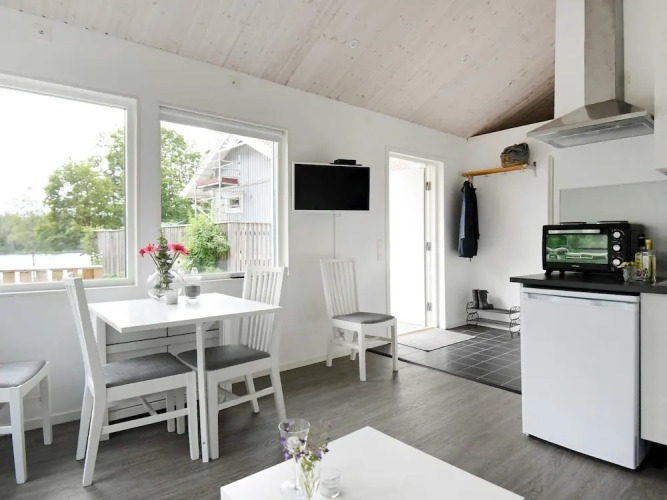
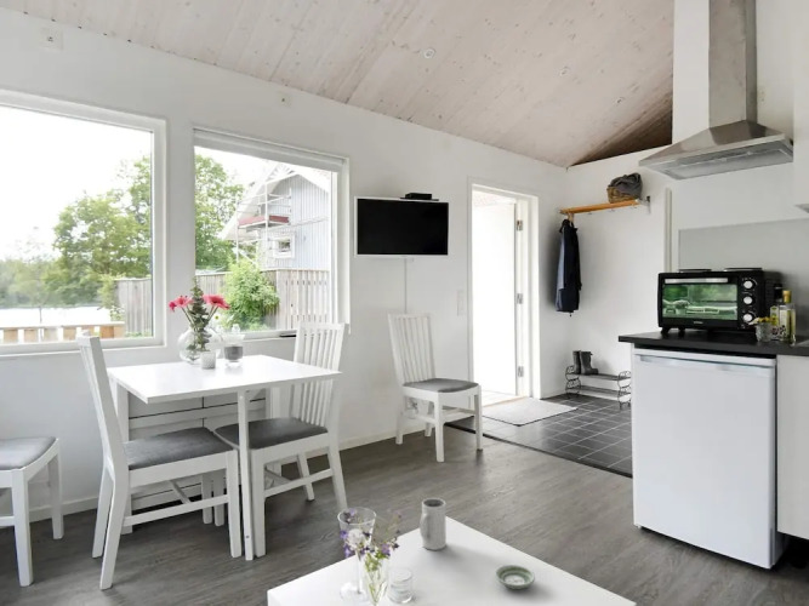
+ mug [418,497,448,551]
+ saucer [494,564,536,590]
